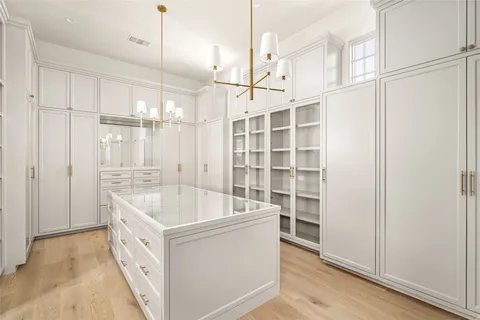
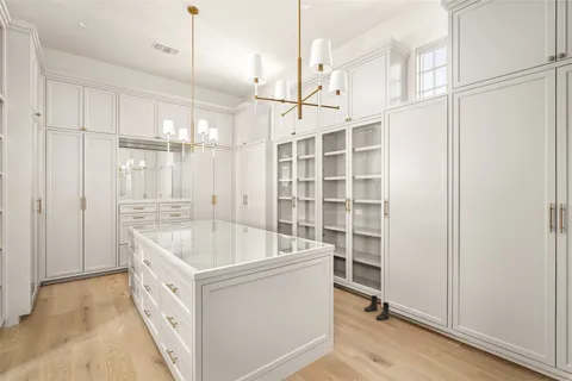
+ boots [363,294,391,321]
